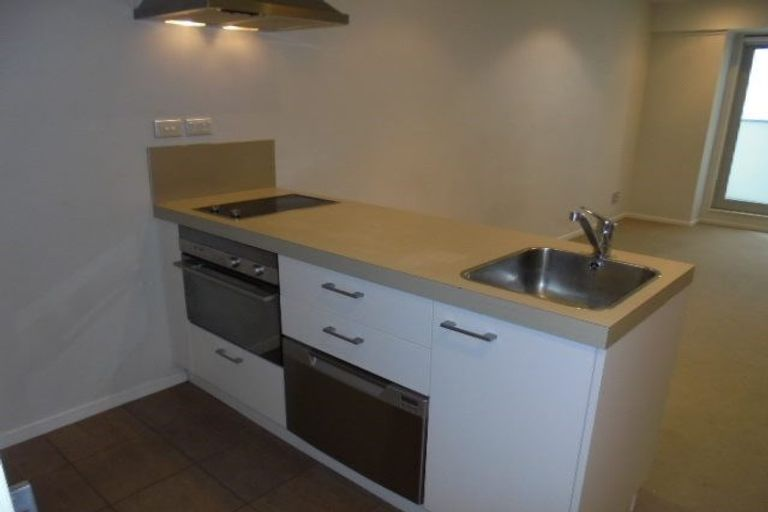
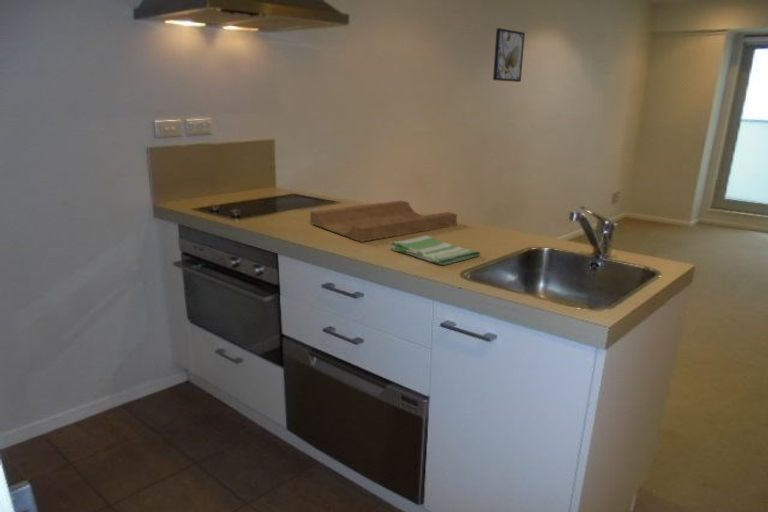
+ cutting board [309,199,458,243]
+ dish towel [389,234,482,266]
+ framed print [492,27,526,83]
